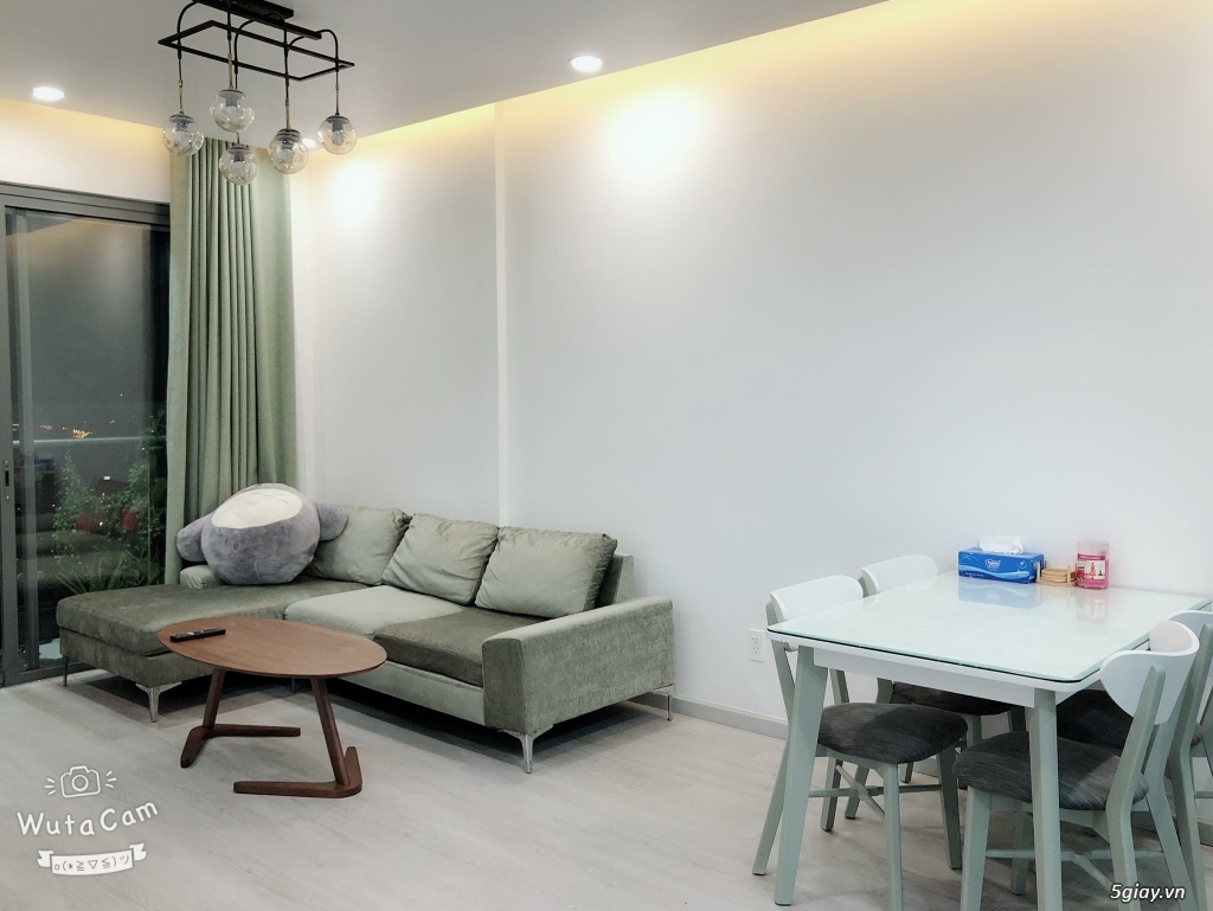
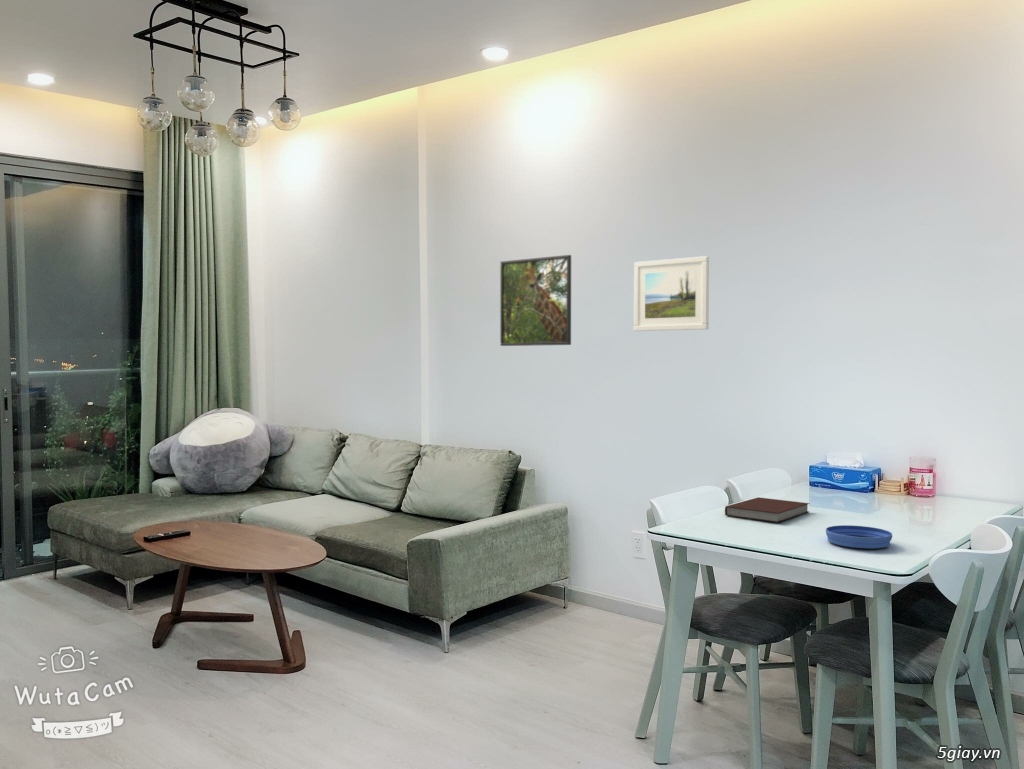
+ bowl [825,524,893,550]
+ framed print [633,255,710,332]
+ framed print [499,254,572,347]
+ notebook [724,496,810,523]
